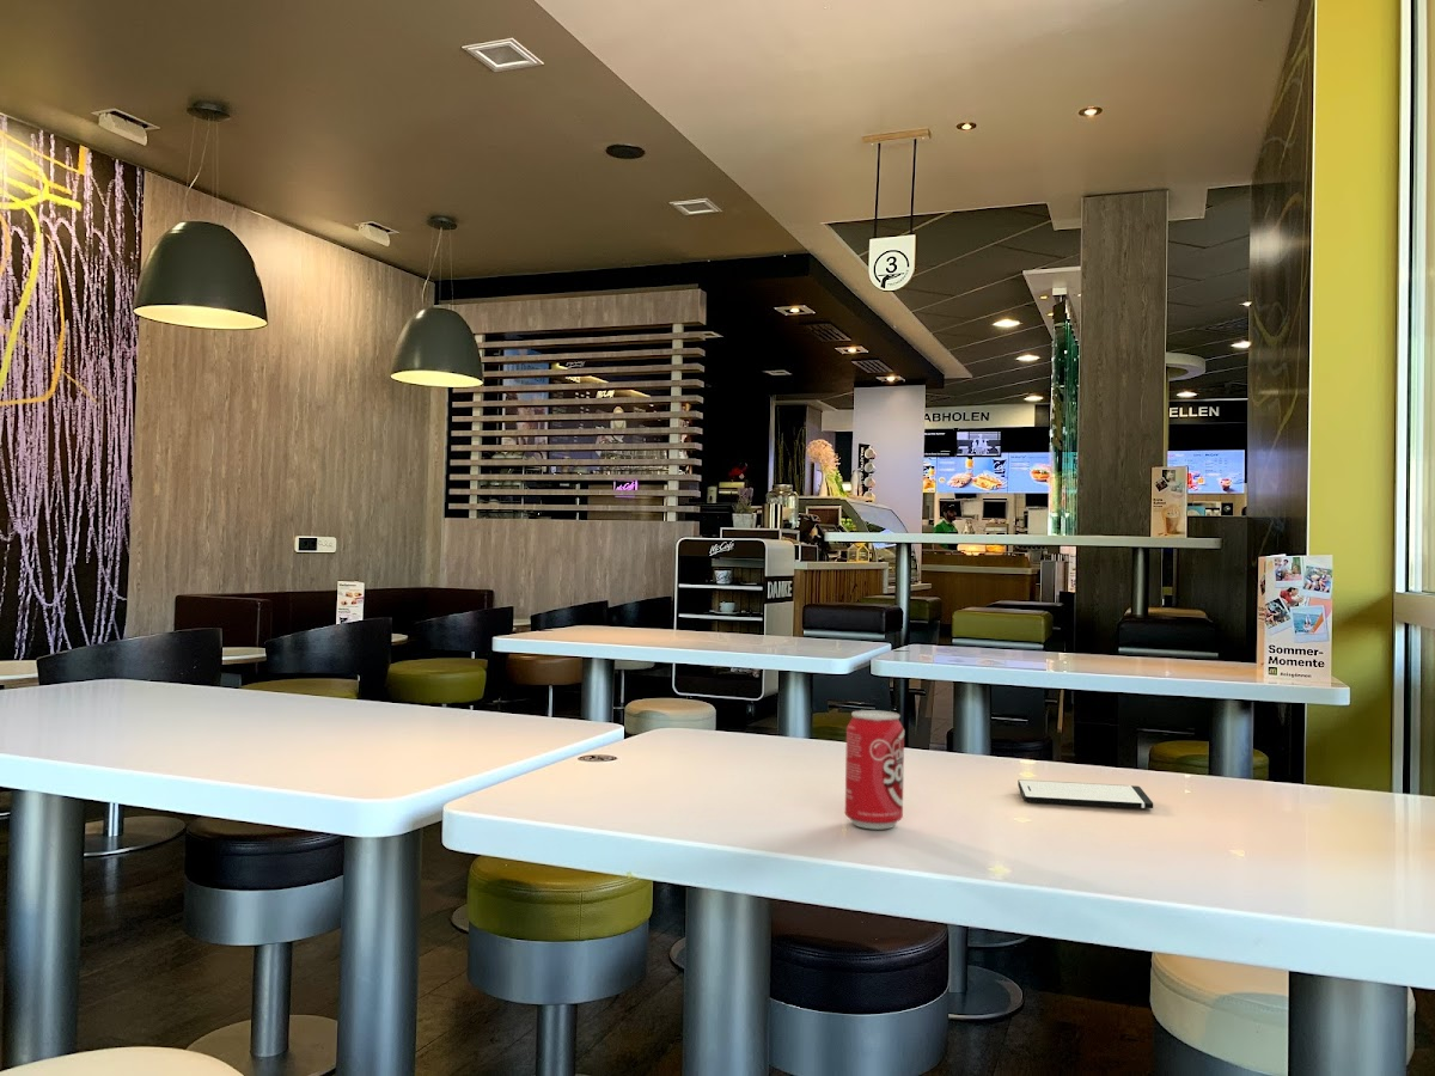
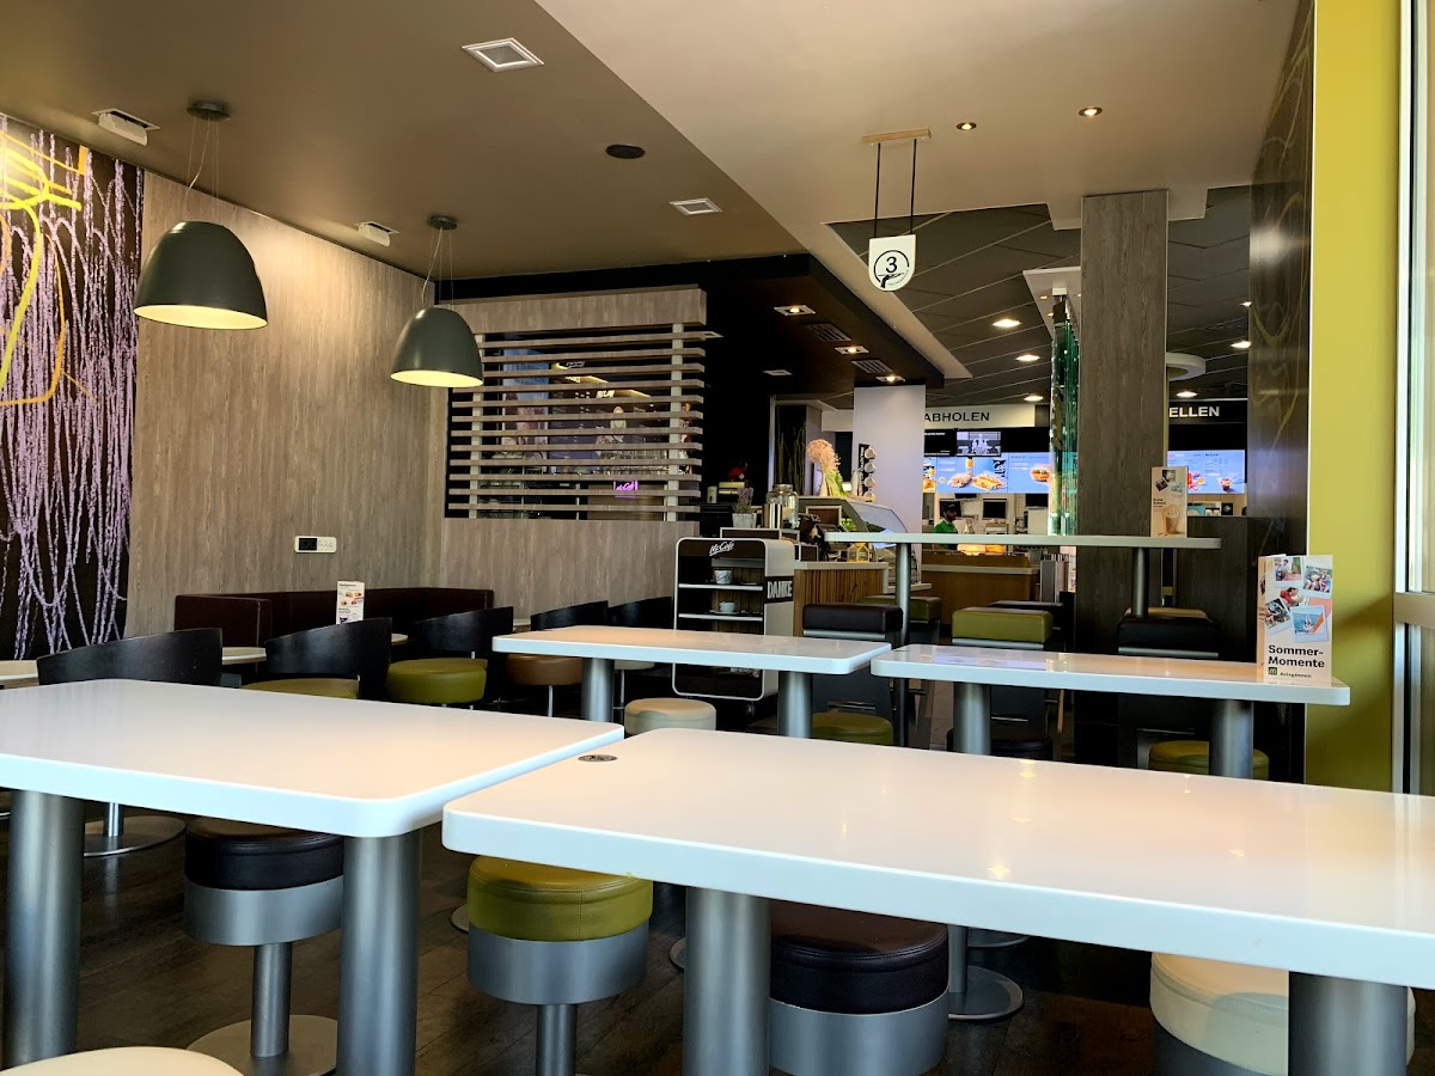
- beverage can [844,709,905,831]
- smartphone [1016,778,1154,809]
